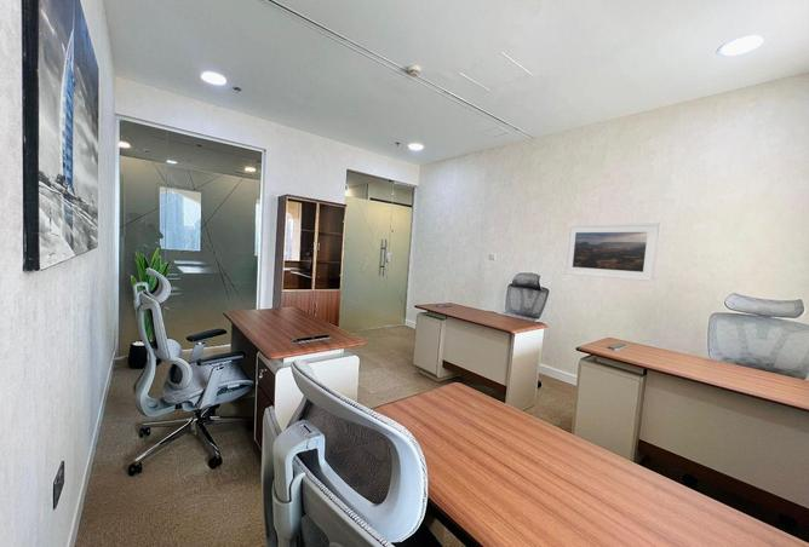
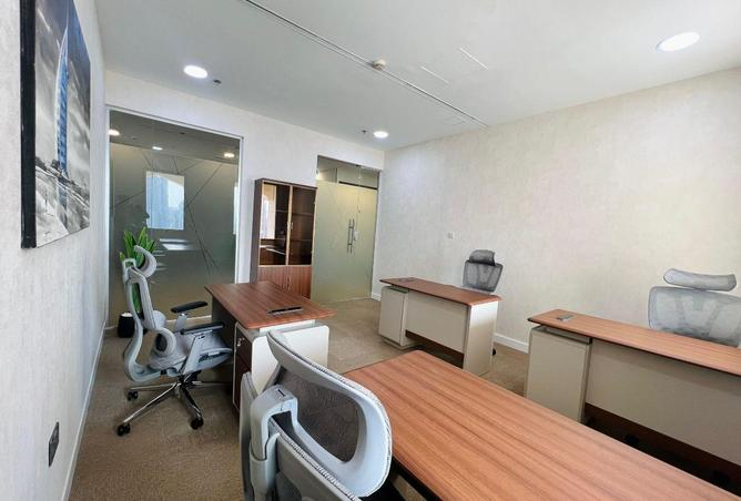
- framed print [563,221,660,283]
